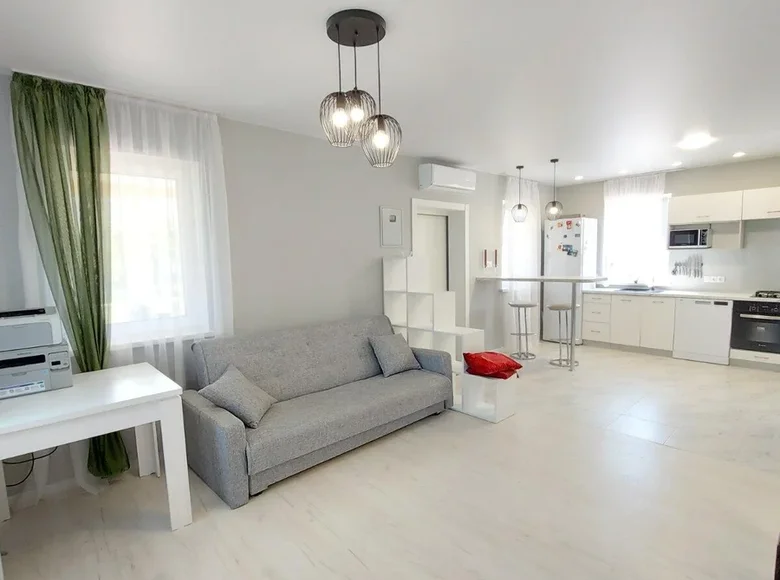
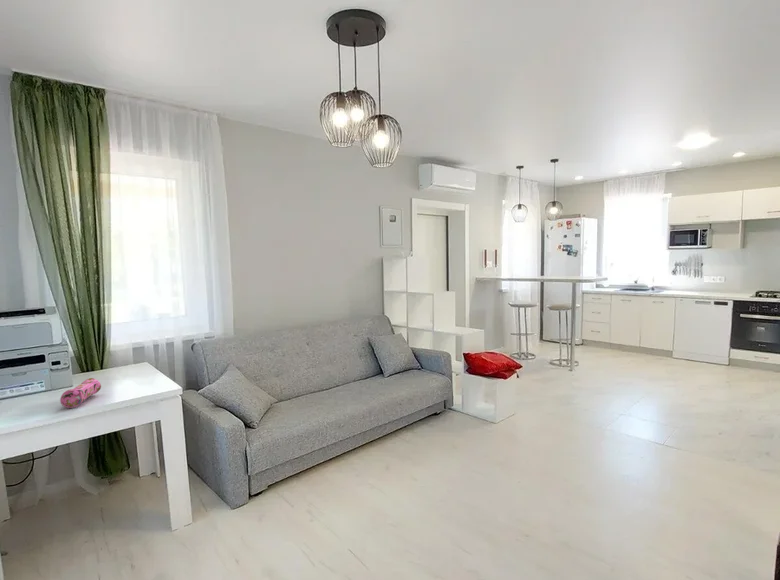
+ pencil case [59,377,102,409]
